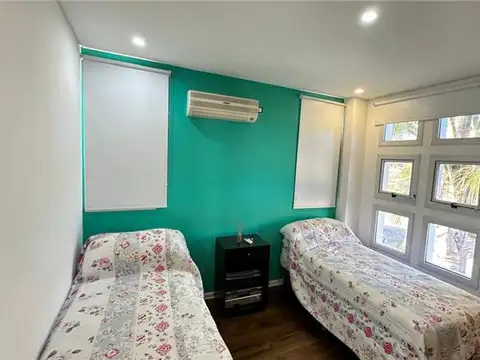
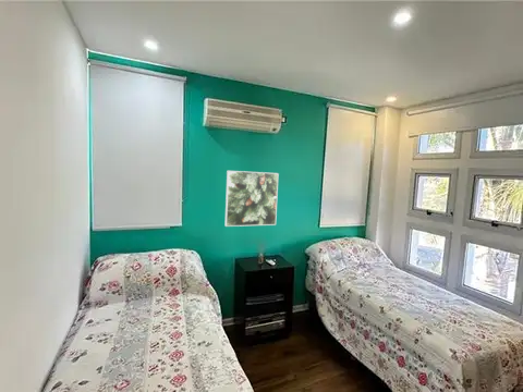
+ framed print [224,170,280,228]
